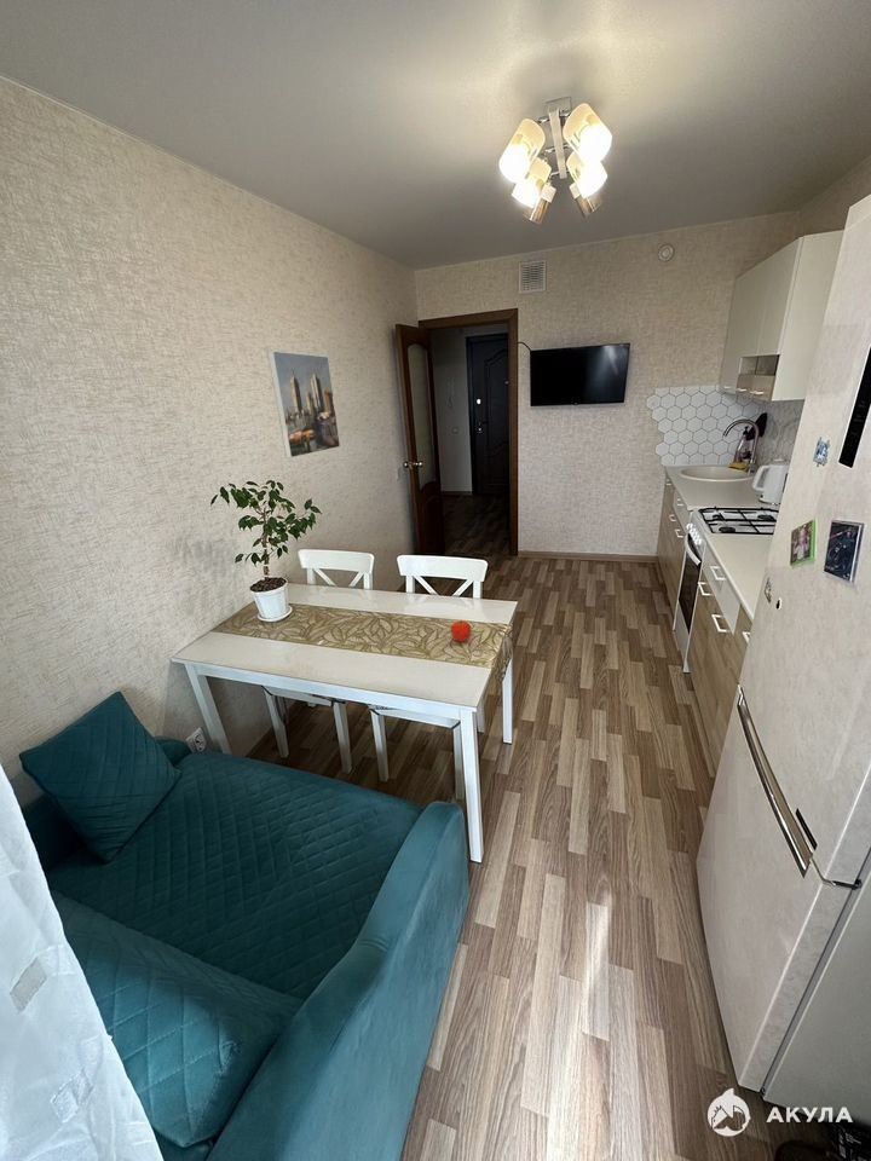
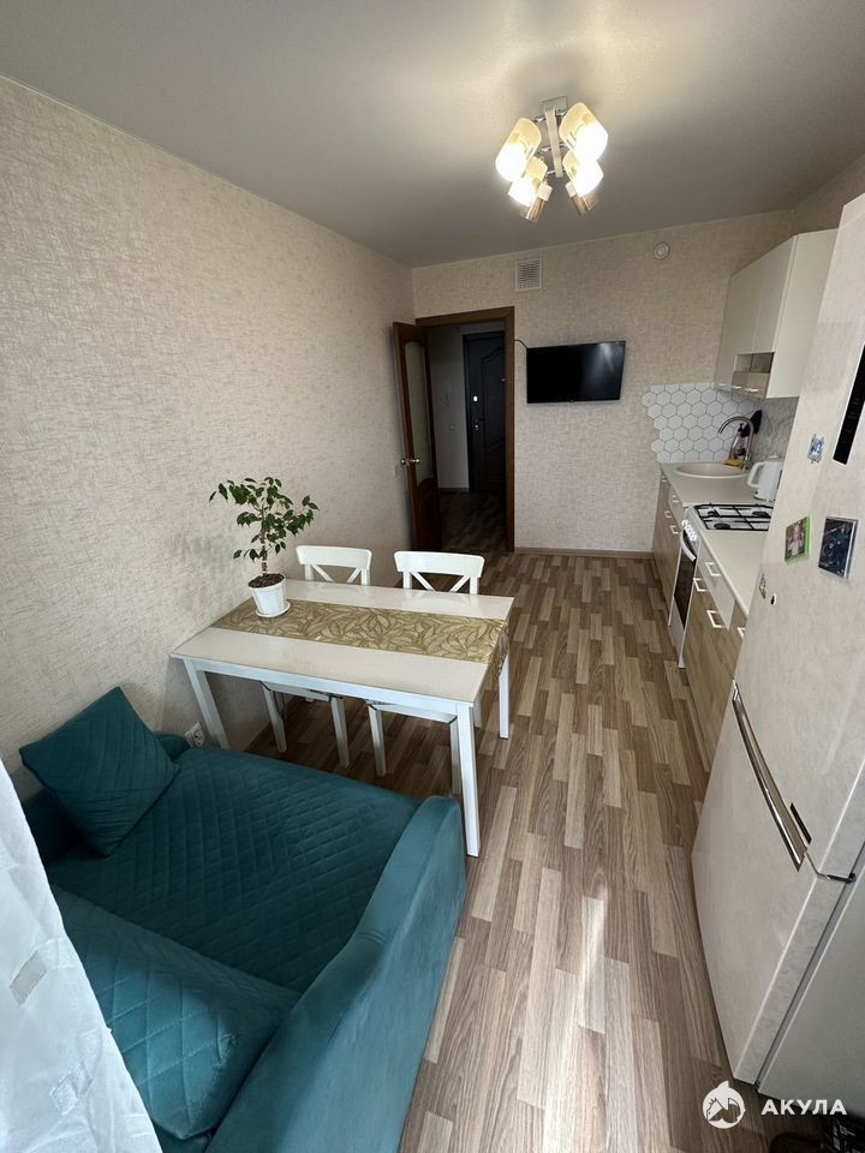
- fruit [450,619,472,643]
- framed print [266,350,341,460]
